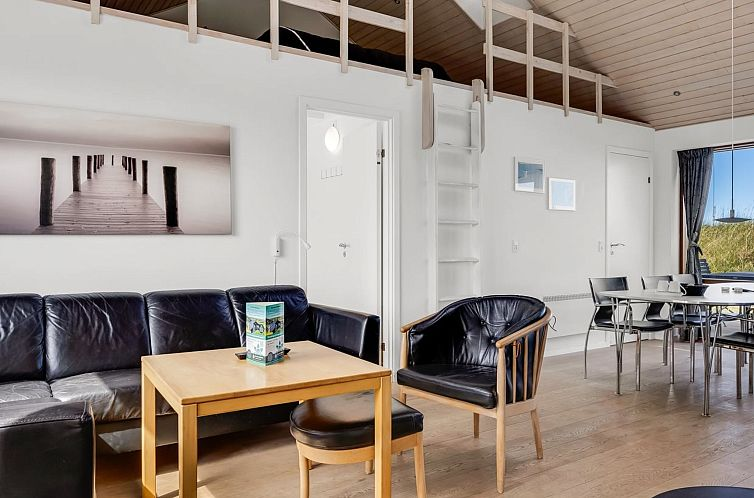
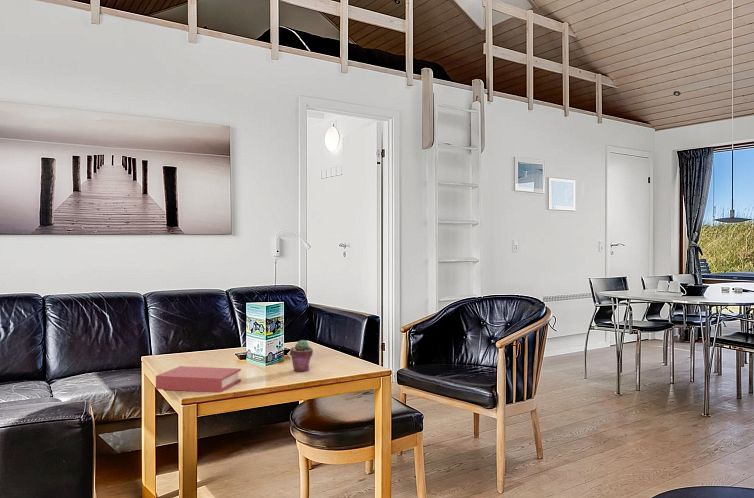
+ book [155,365,242,393]
+ potted succulent [289,339,314,373]
